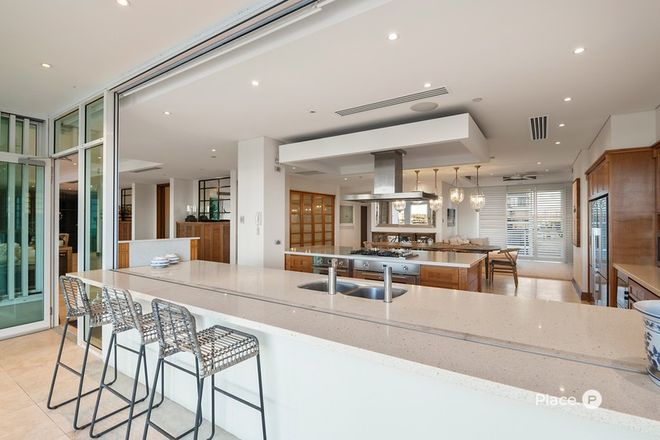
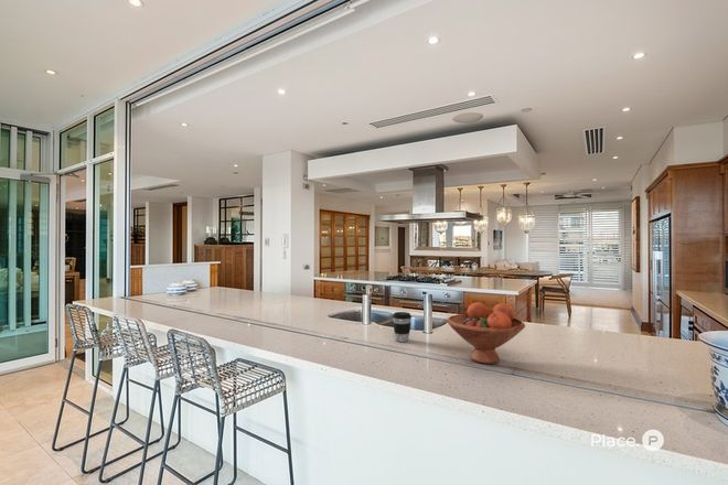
+ fruit bowl [446,301,526,365]
+ coffee cup [392,311,413,343]
